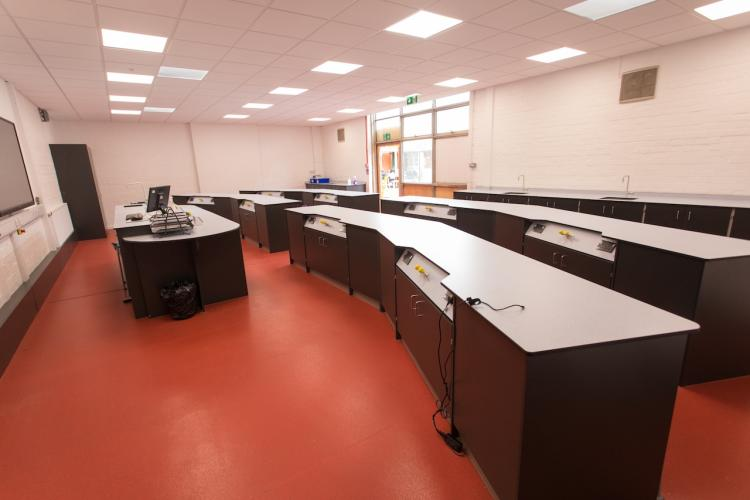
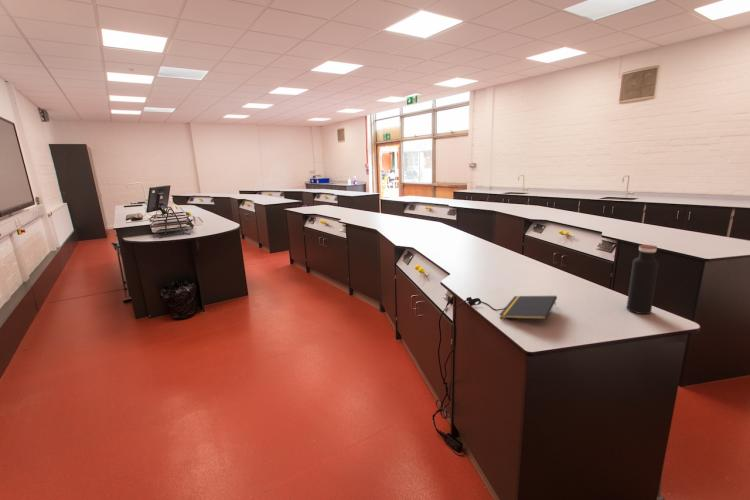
+ water bottle [626,244,660,315]
+ notepad [498,295,558,320]
